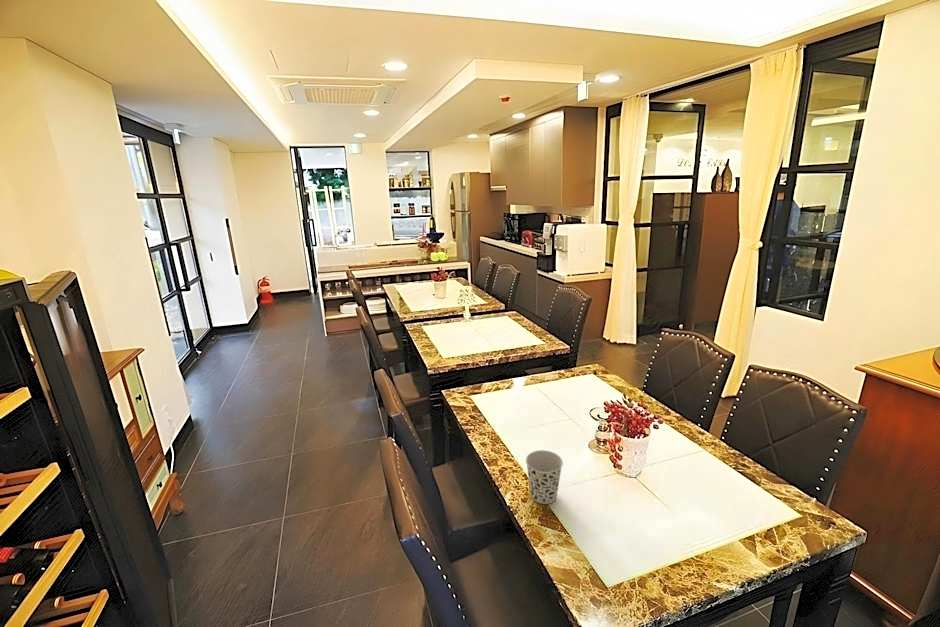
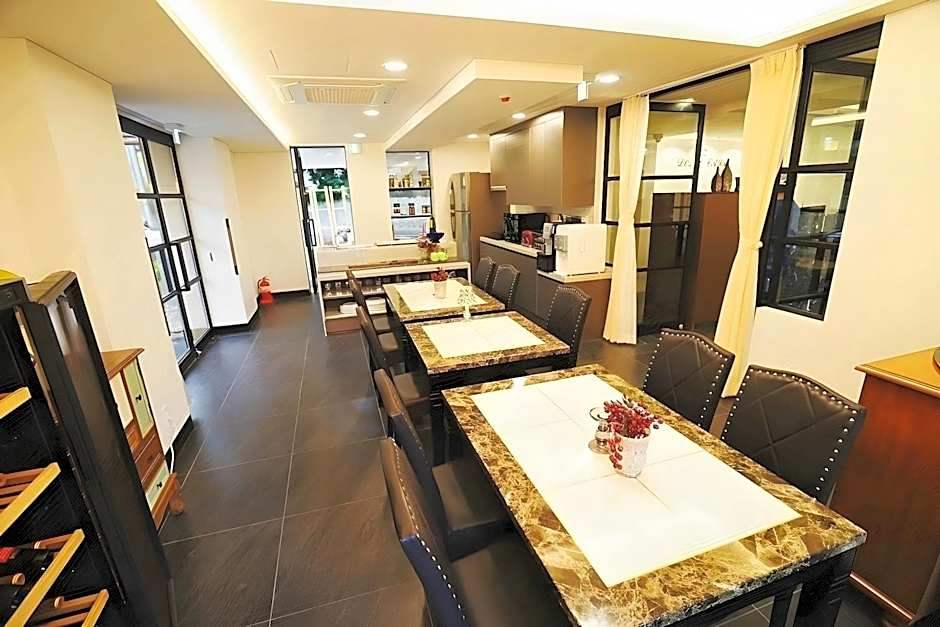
- cup [525,449,564,505]
